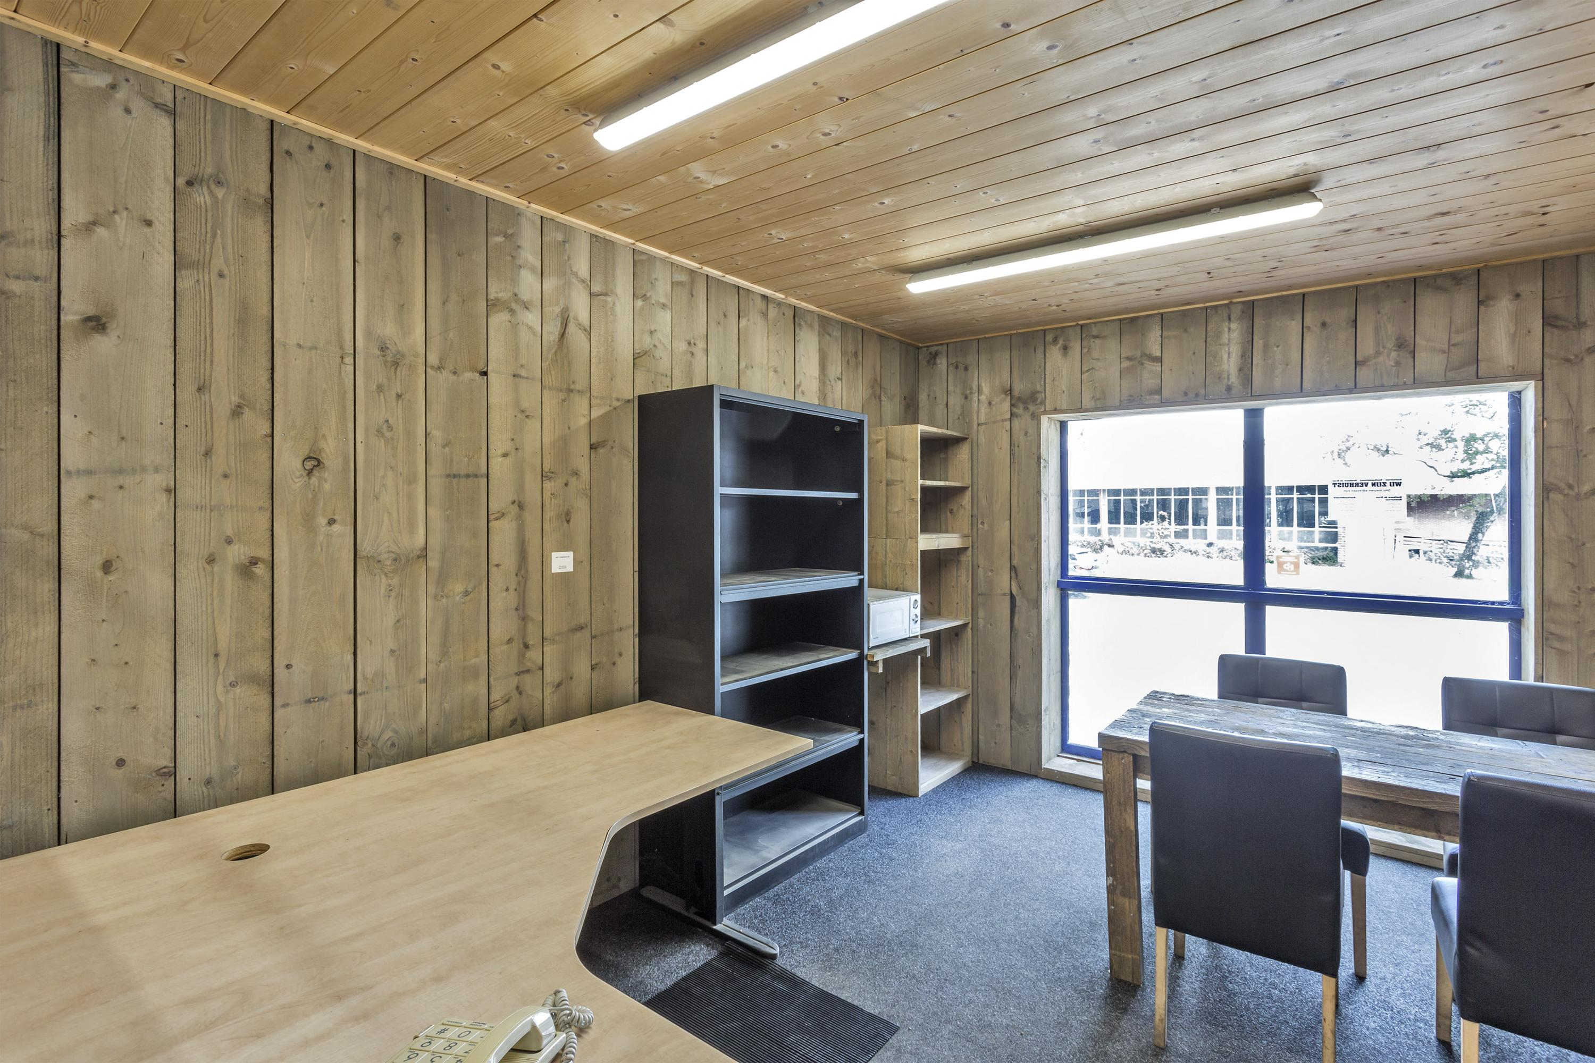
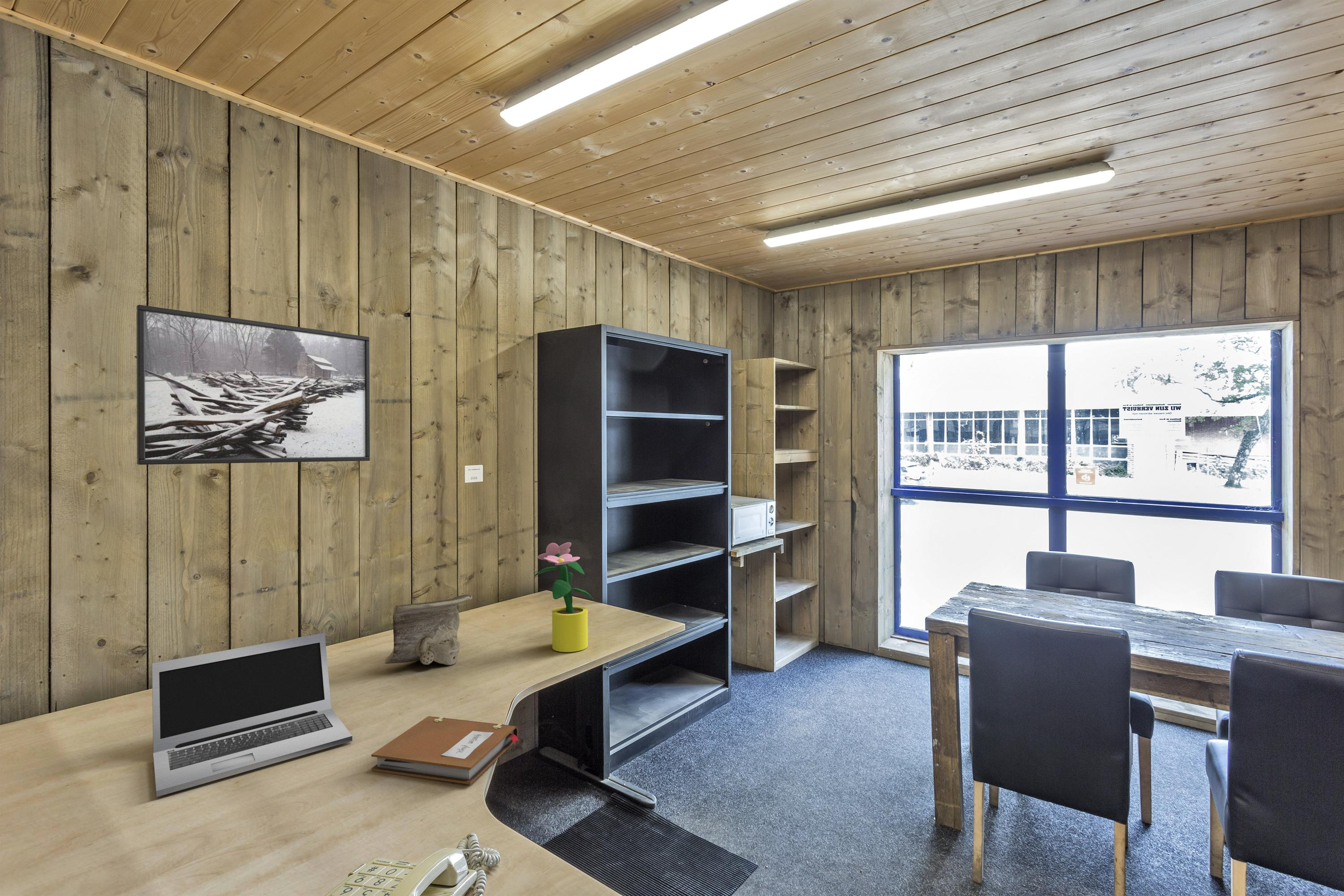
+ notebook [371,716,519,785]
+ decorative bowl [384,594,473,666]
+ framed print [136,304,370,465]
+ laptop [151,633,353,797]
+ potted plant [534,542,594,653]
